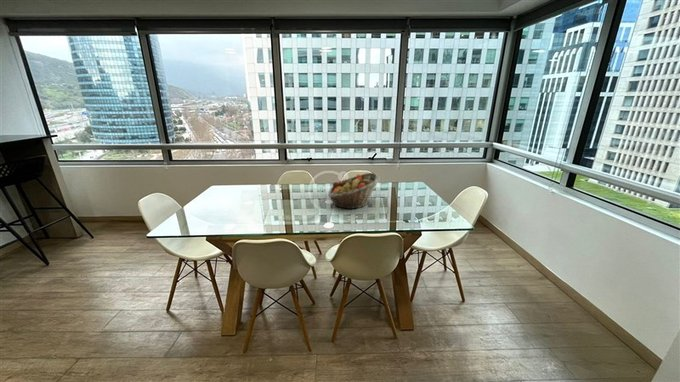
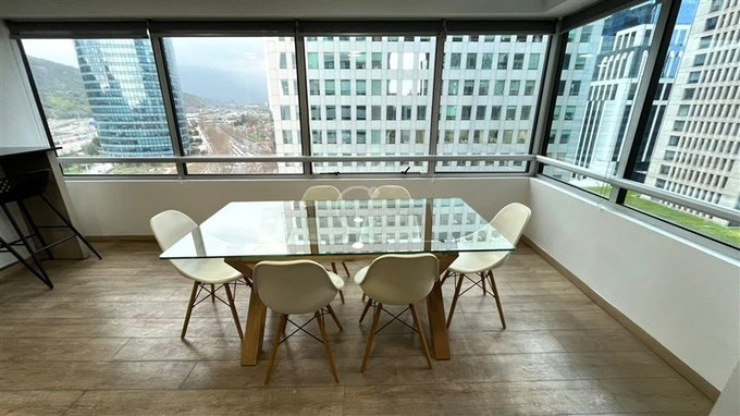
- fruit basket [327,172,381,210]
